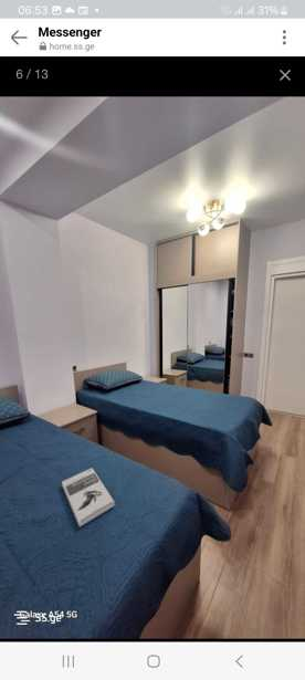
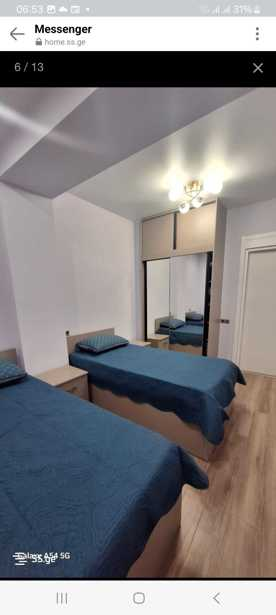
- book [61,467,115,527]
